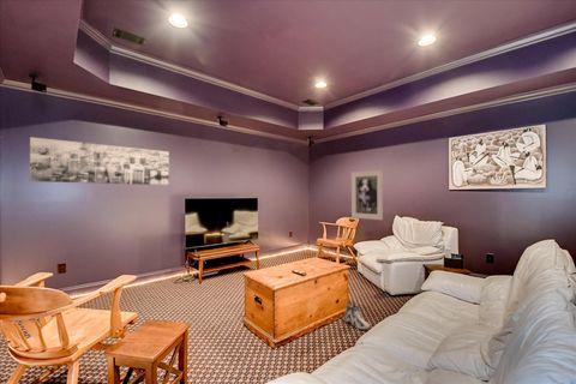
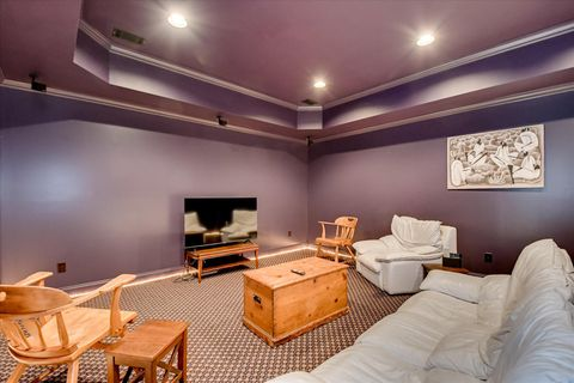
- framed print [350,169,384,221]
- sneaker [343,302,371,330]
- wall art [29,136,170,186]
